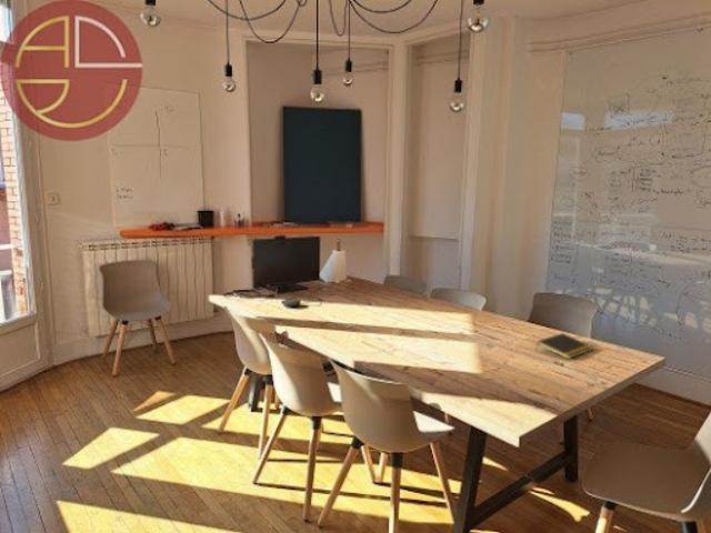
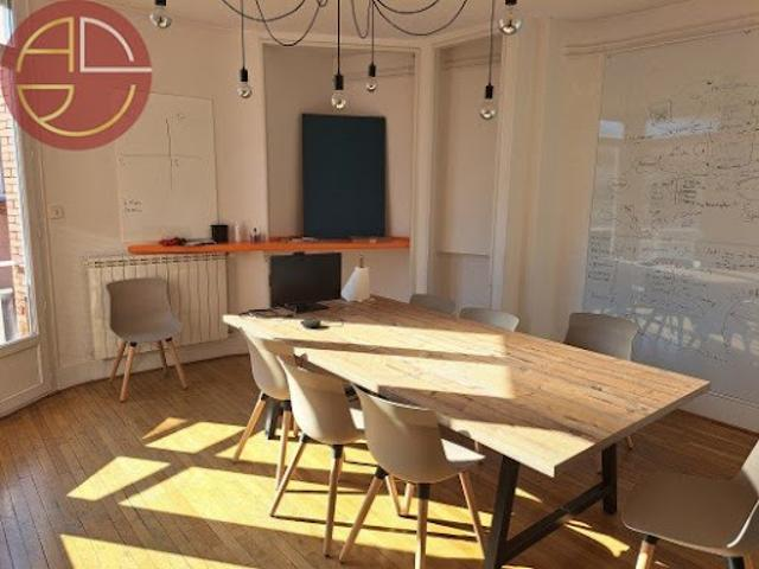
- notepad [534,332,594,360]
